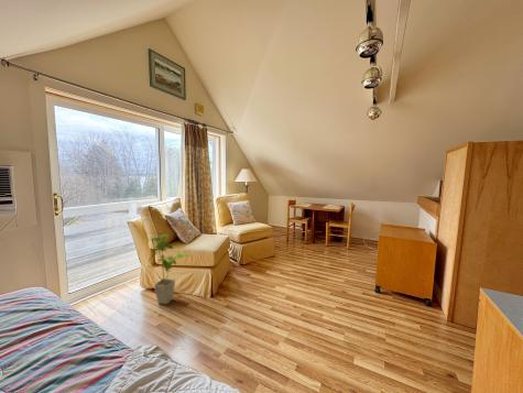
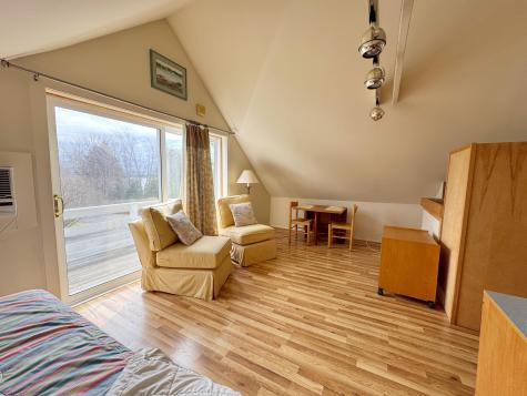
- house plant [149,233,190,305]
